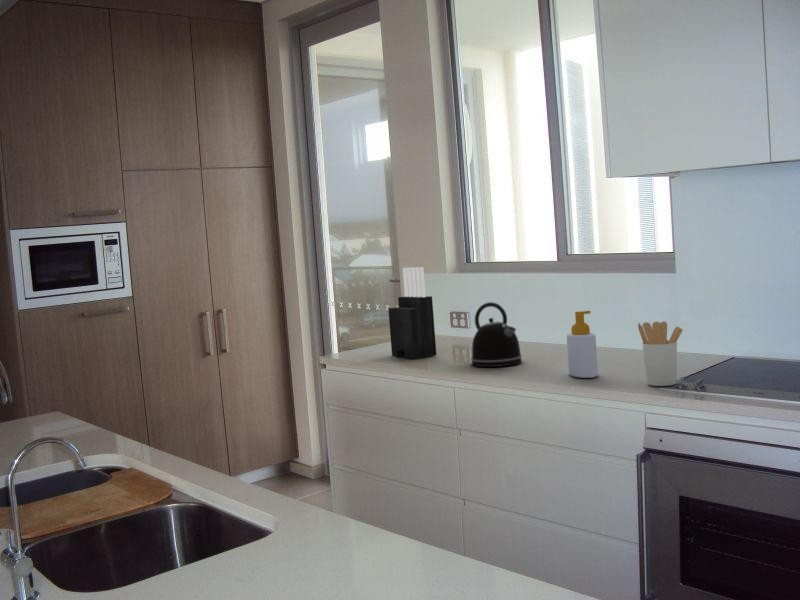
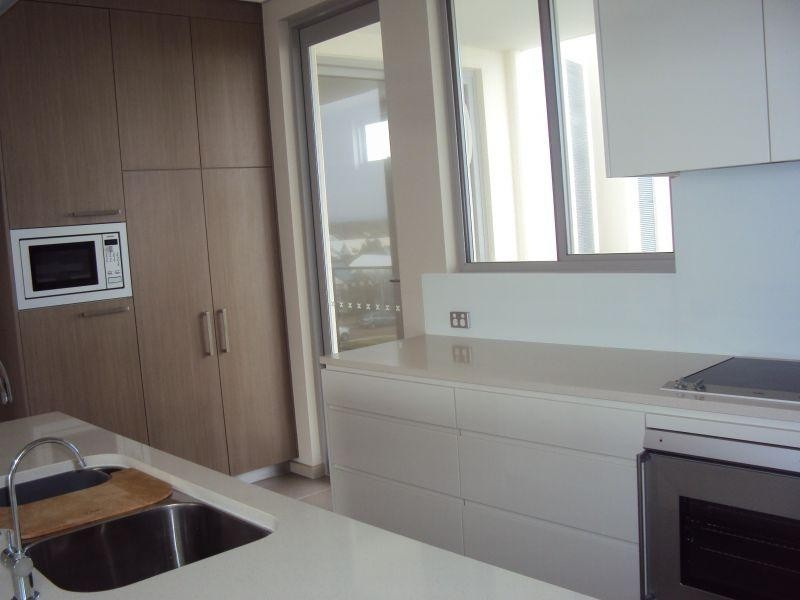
- utensil holder [637,321,684,387]
- knife block [387,266,437,360]
- soap bottle [566,310,599,379]
- kettle [470,301,523,368]
